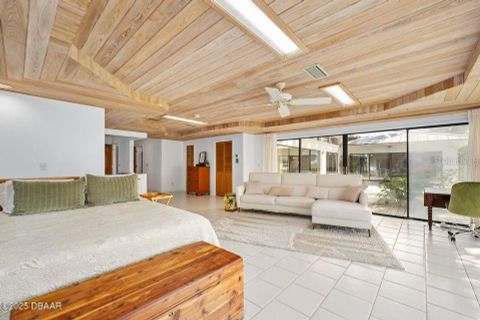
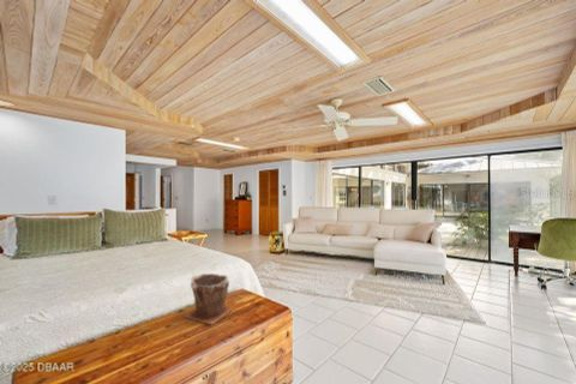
+ plant pot [184,272,234,326]
